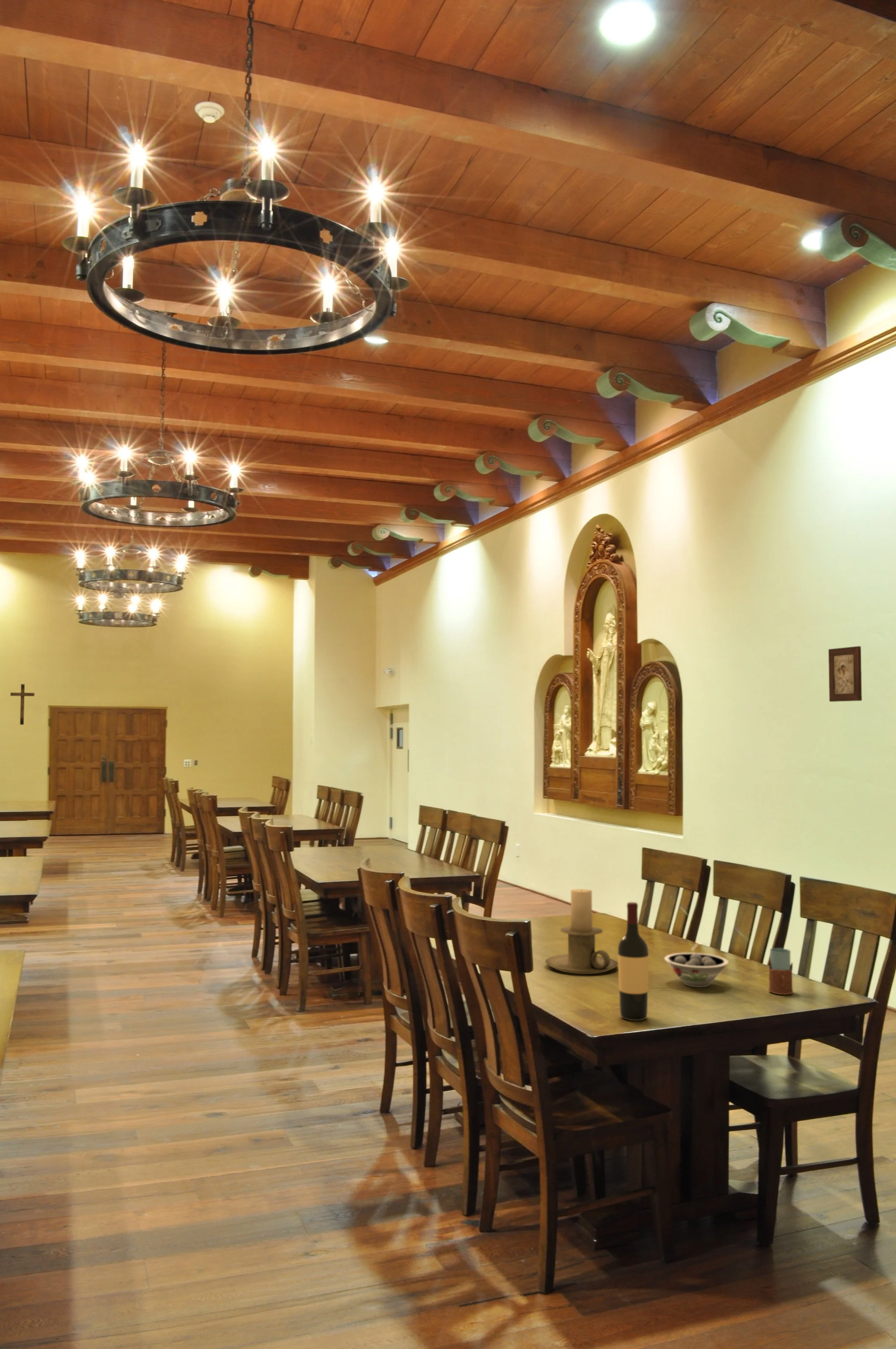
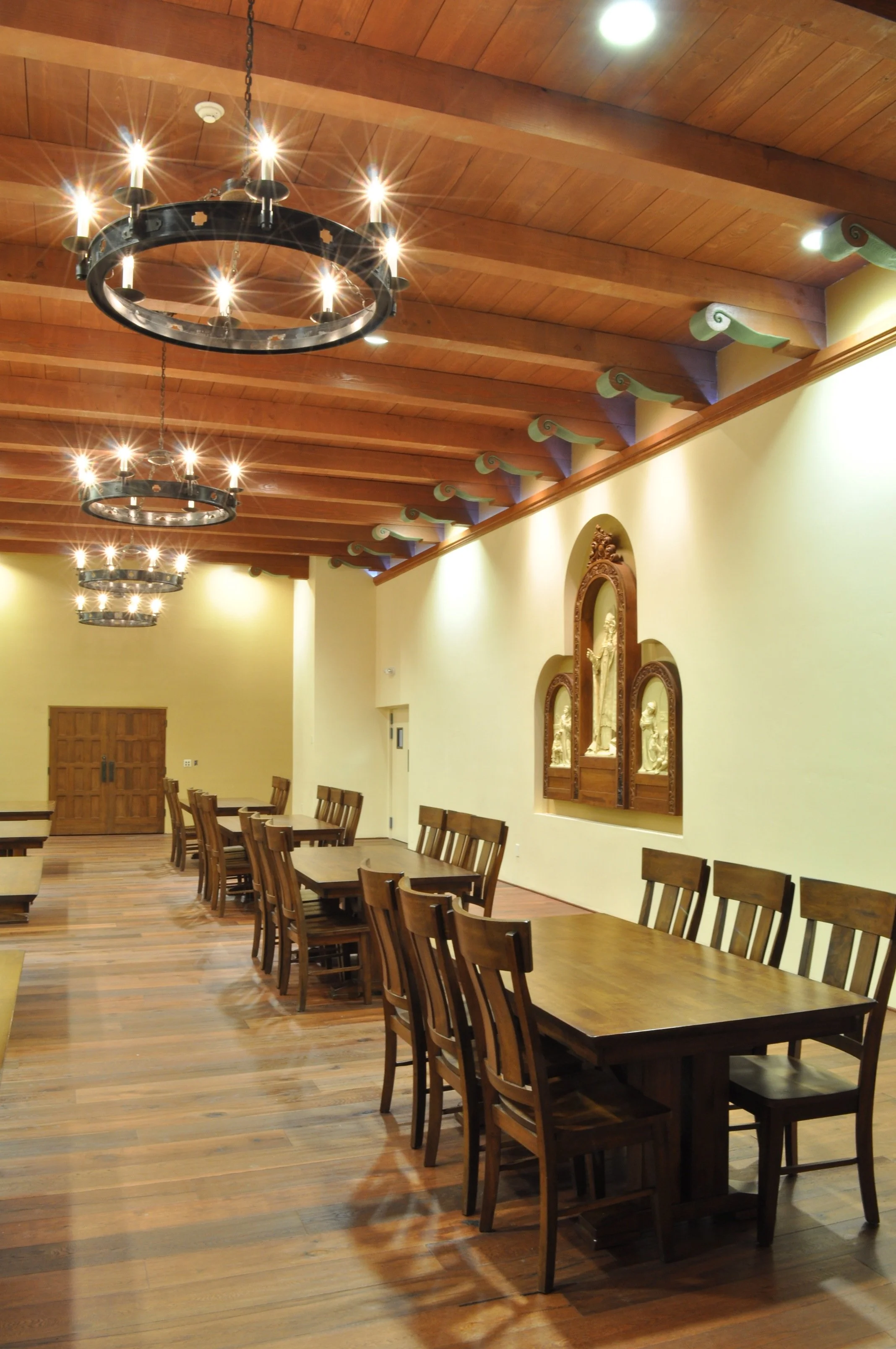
- candle holder [545,888,618,974]
- crucifix [10,684,35,725]
- wine bottle [617,902,649,1021]
- bowl [647,940,729,988]
- religious icon [828,646,862,702]
- drinking glass [768,948,794,995]
